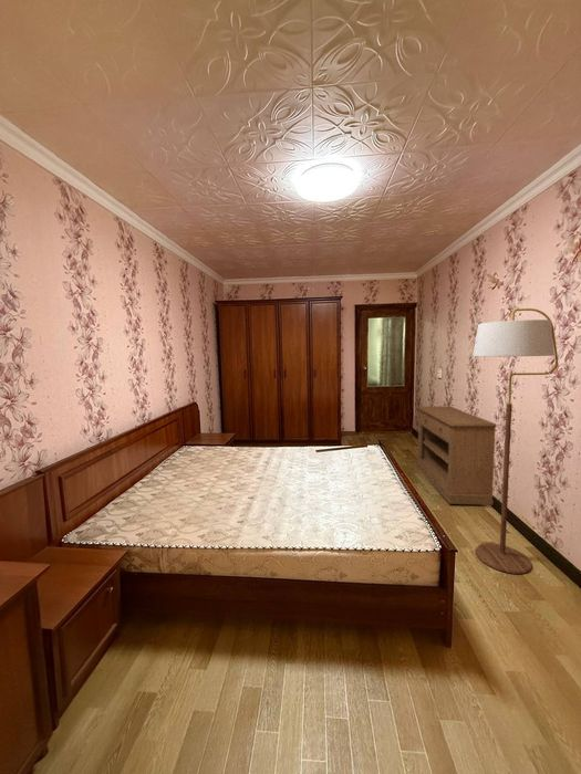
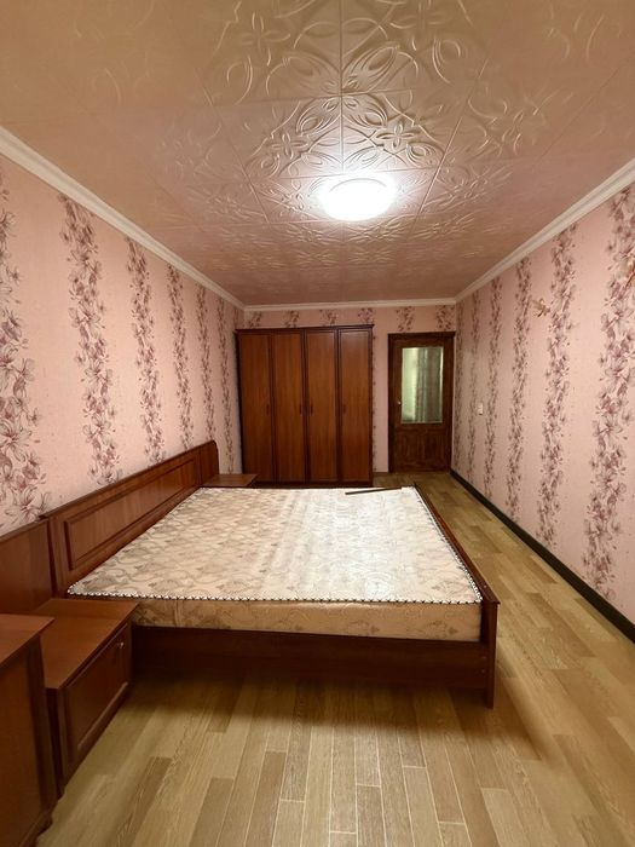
- sideboard [415,405,498,506]
- floor lamp [471,307,559,575]
